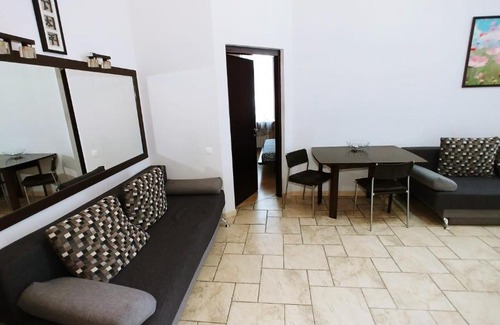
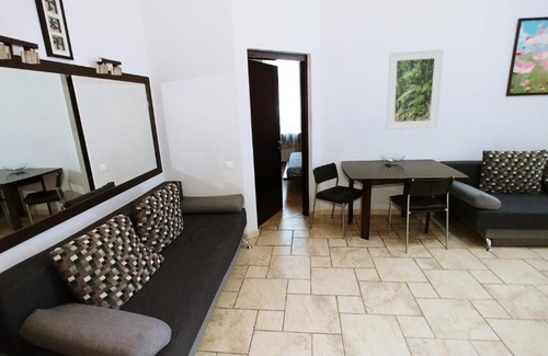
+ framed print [385,48,445,130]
